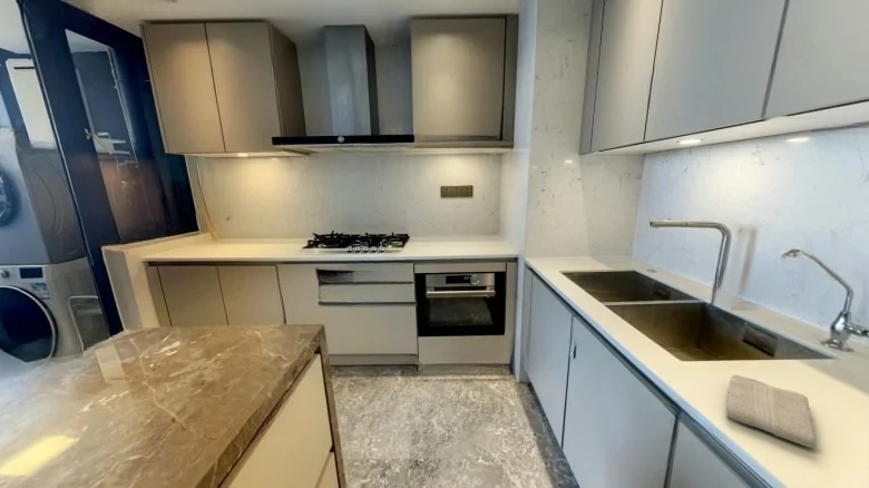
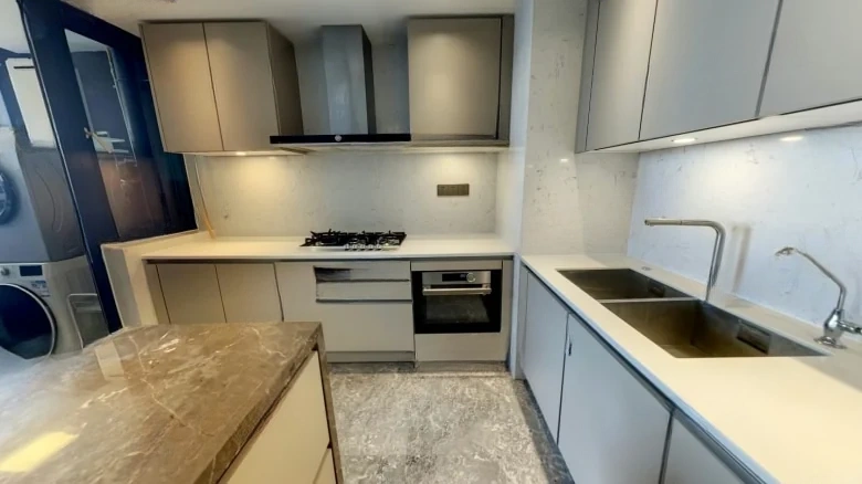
- washcloth [725,373,818,449]
